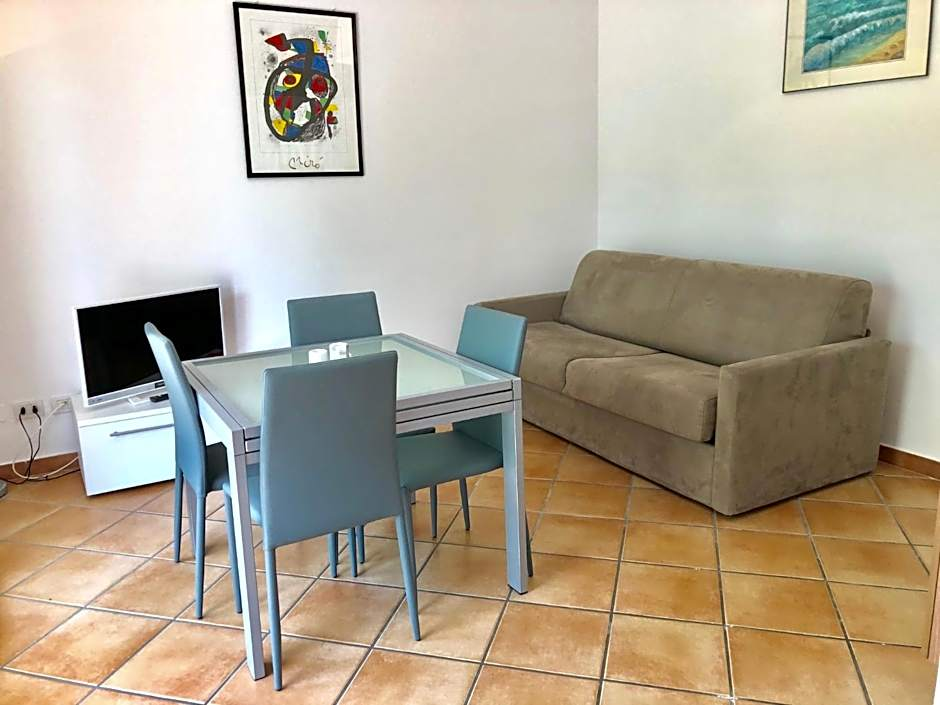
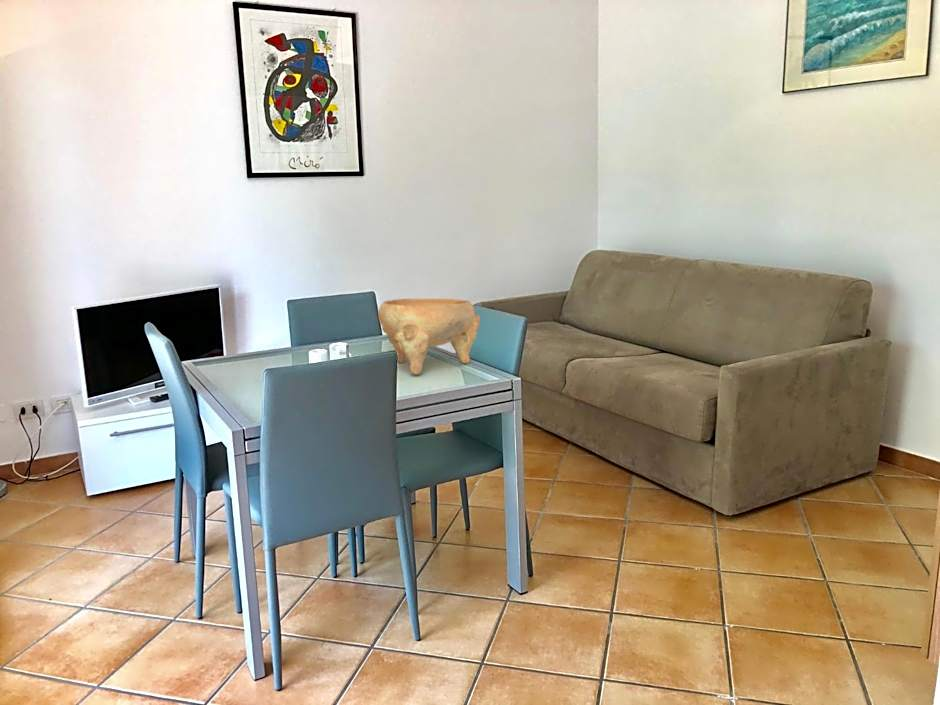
+ decorative bowl [377,298,481,376]
